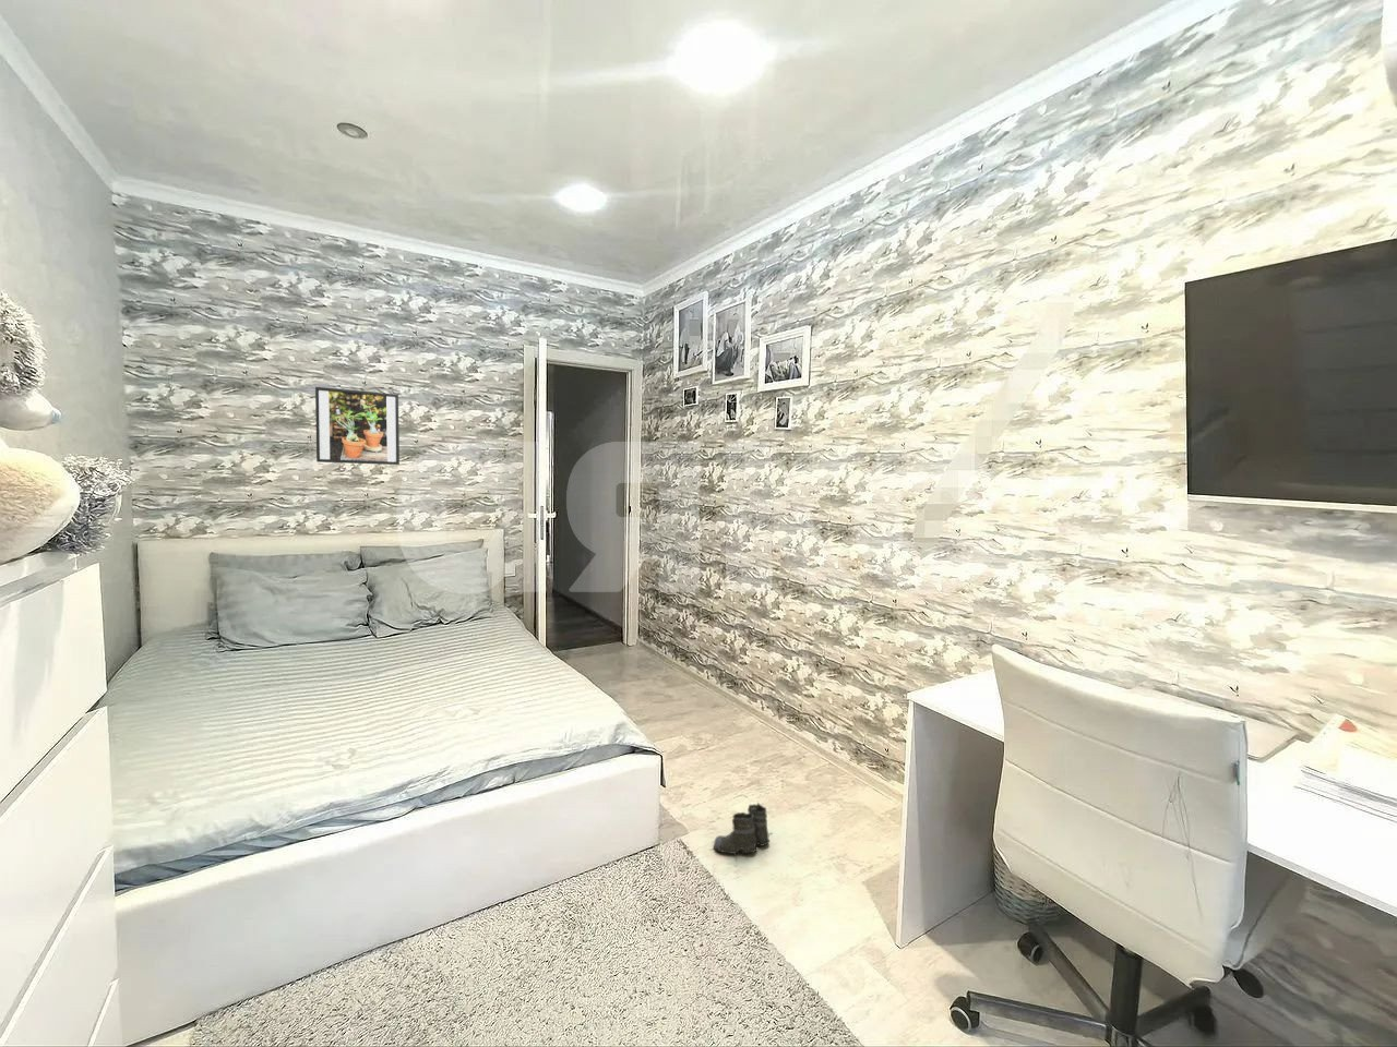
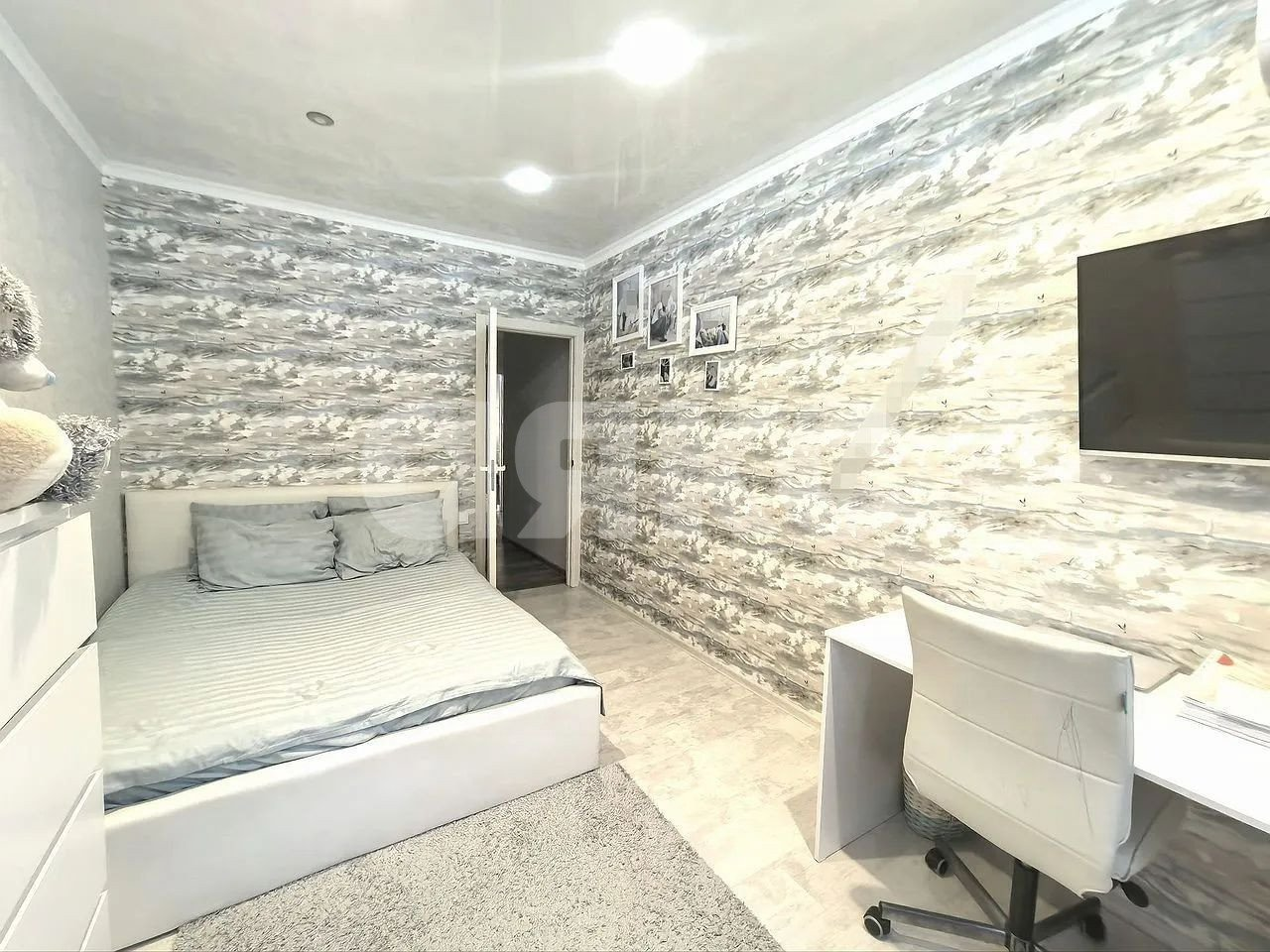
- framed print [315,386,400,465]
- boots [713,802,774,862]
